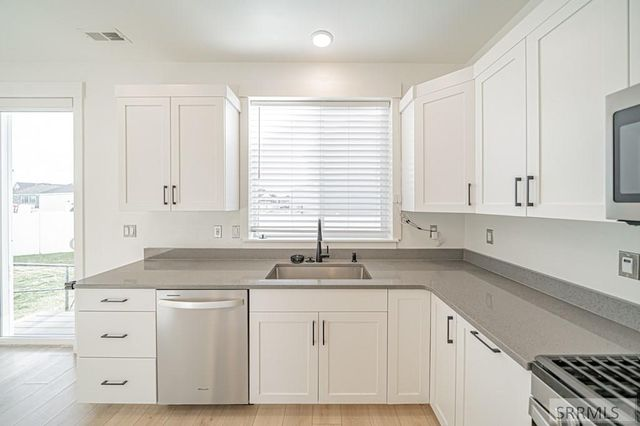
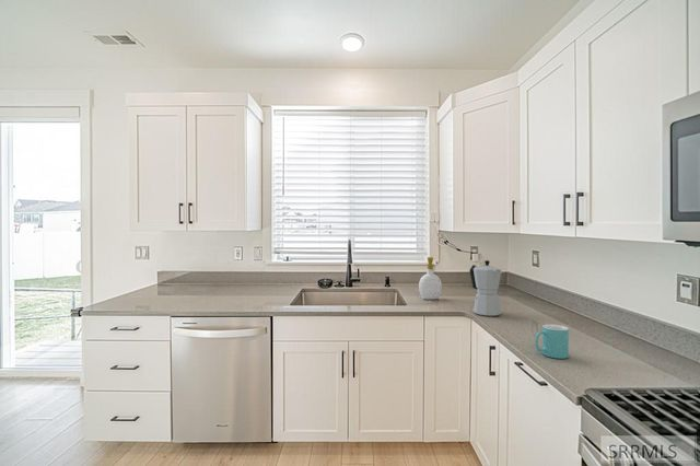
+ moka pot [468,259,503,317]
+ mug [534,324,570,360]
+ soap bottle [418,256,443,301]
